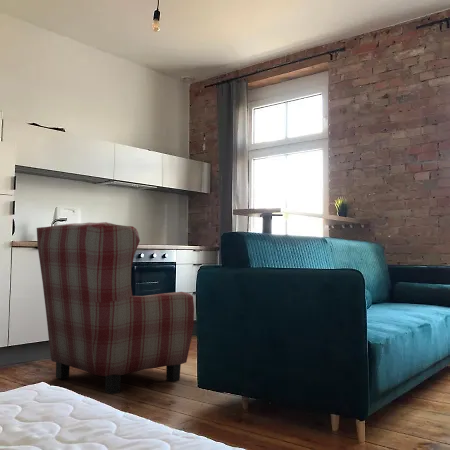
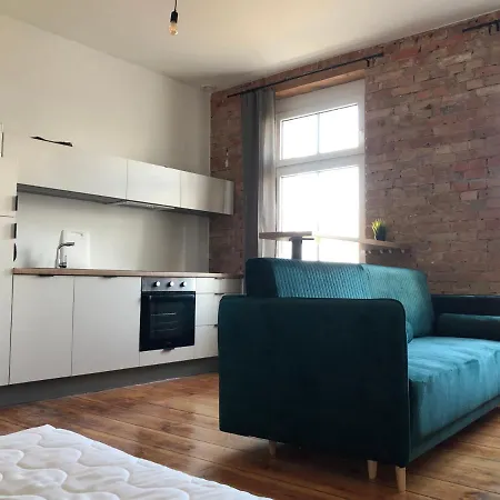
- armchair [36,221,195,395]
